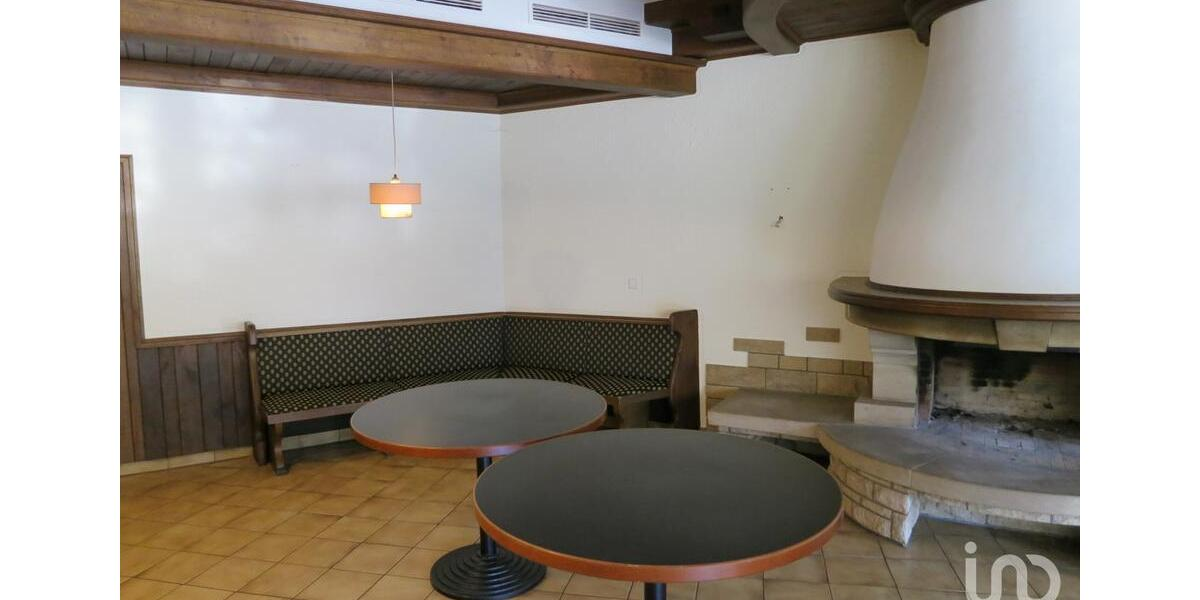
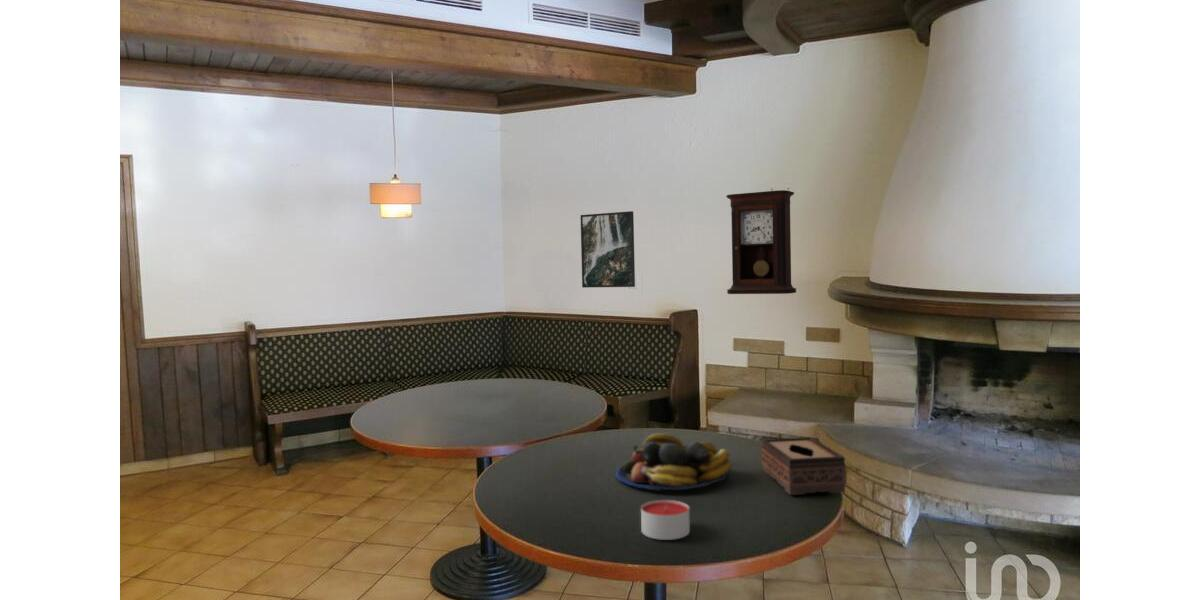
+ fruit bowl [615,432,733,491]
+ candle [640,499,691,541]
+ tissue box [760,436,847,496]
+ pendulum clock [725,189,797,295]
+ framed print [579,210,636,289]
